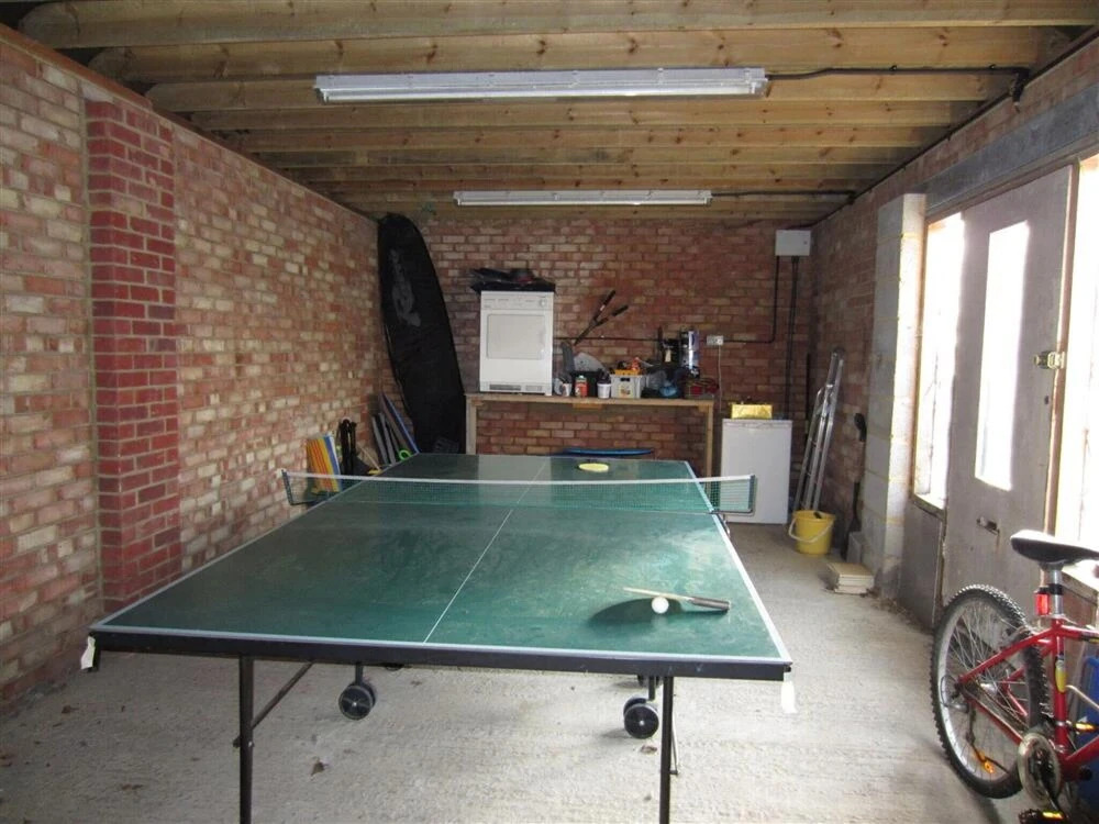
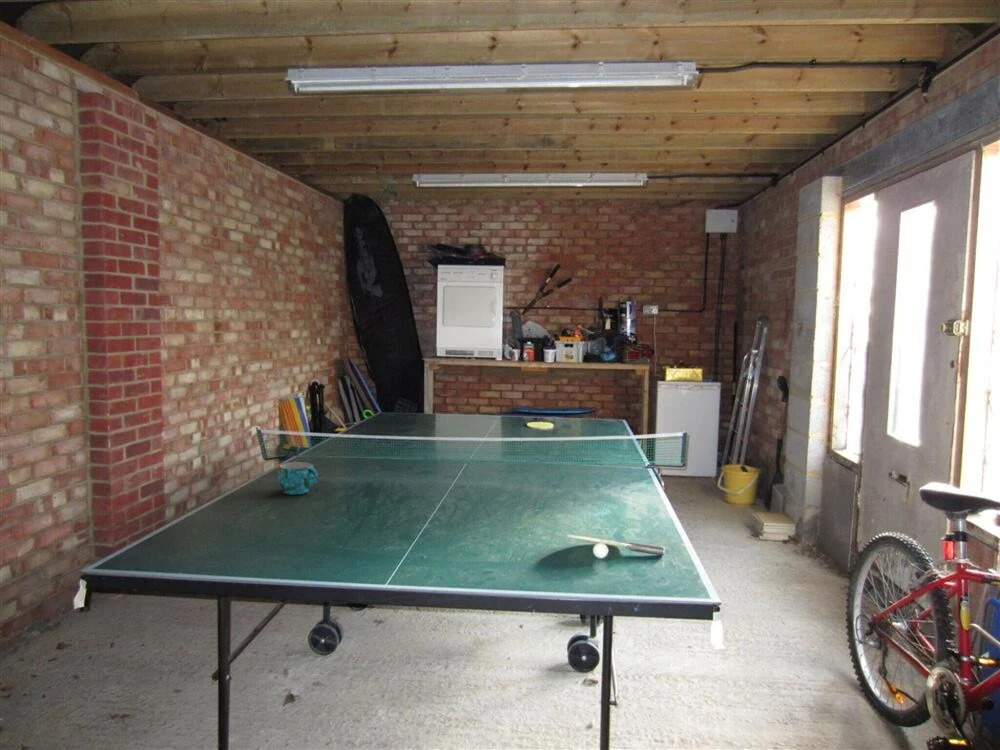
+ cup [277,461,319,495]
